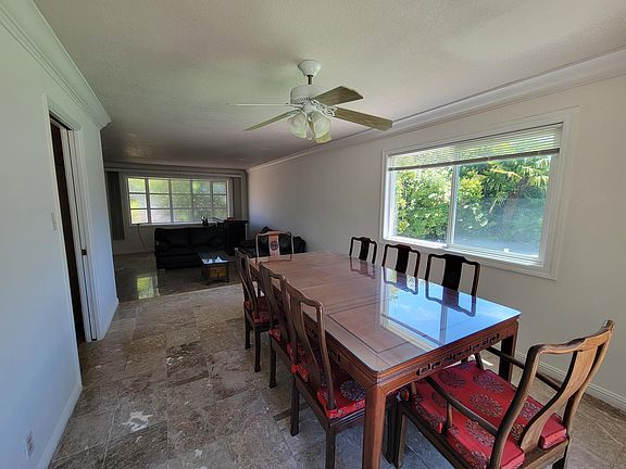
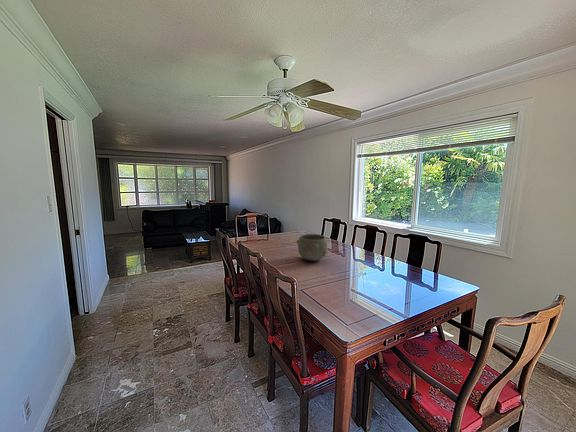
+ bowl [296,233,329,262]
